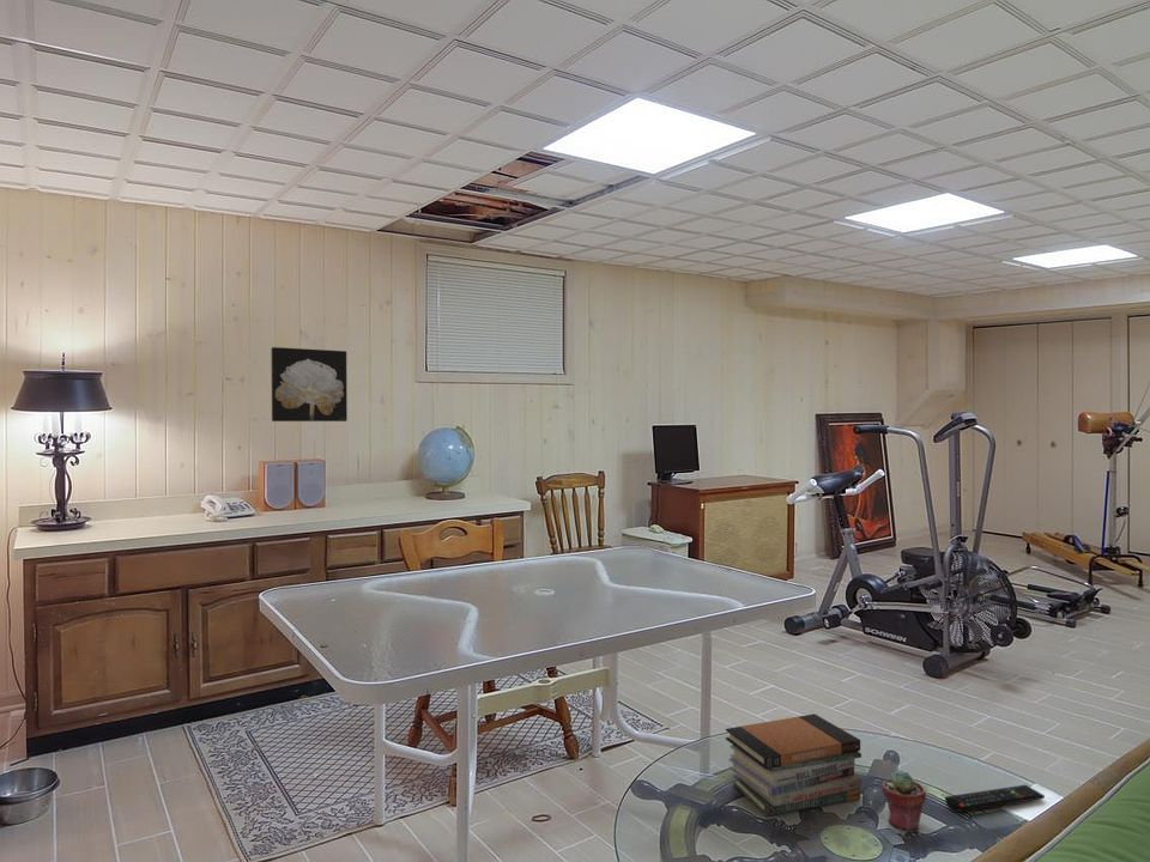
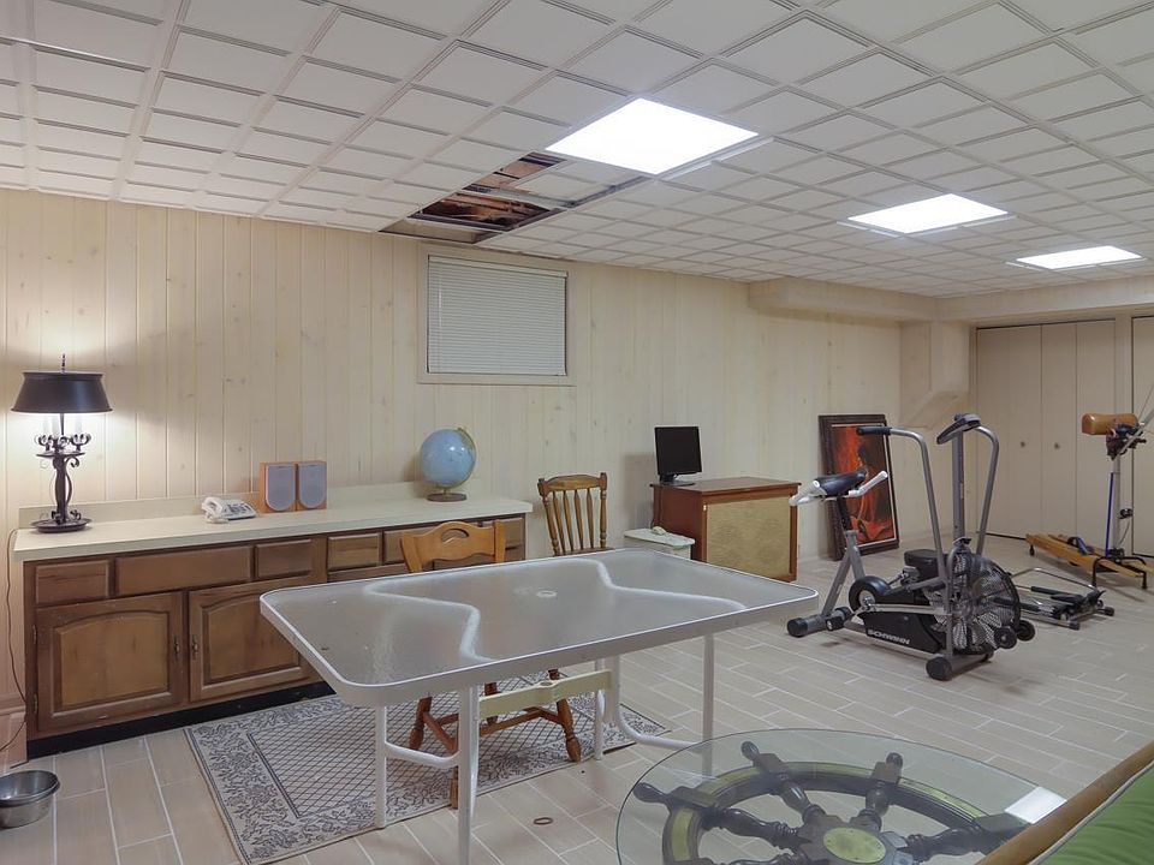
- wall art [271,346,349,423]
- potted succulent [880,770,927,832]
- remote control [944,784,1046,813]
- book stack [725,712,862,817]
